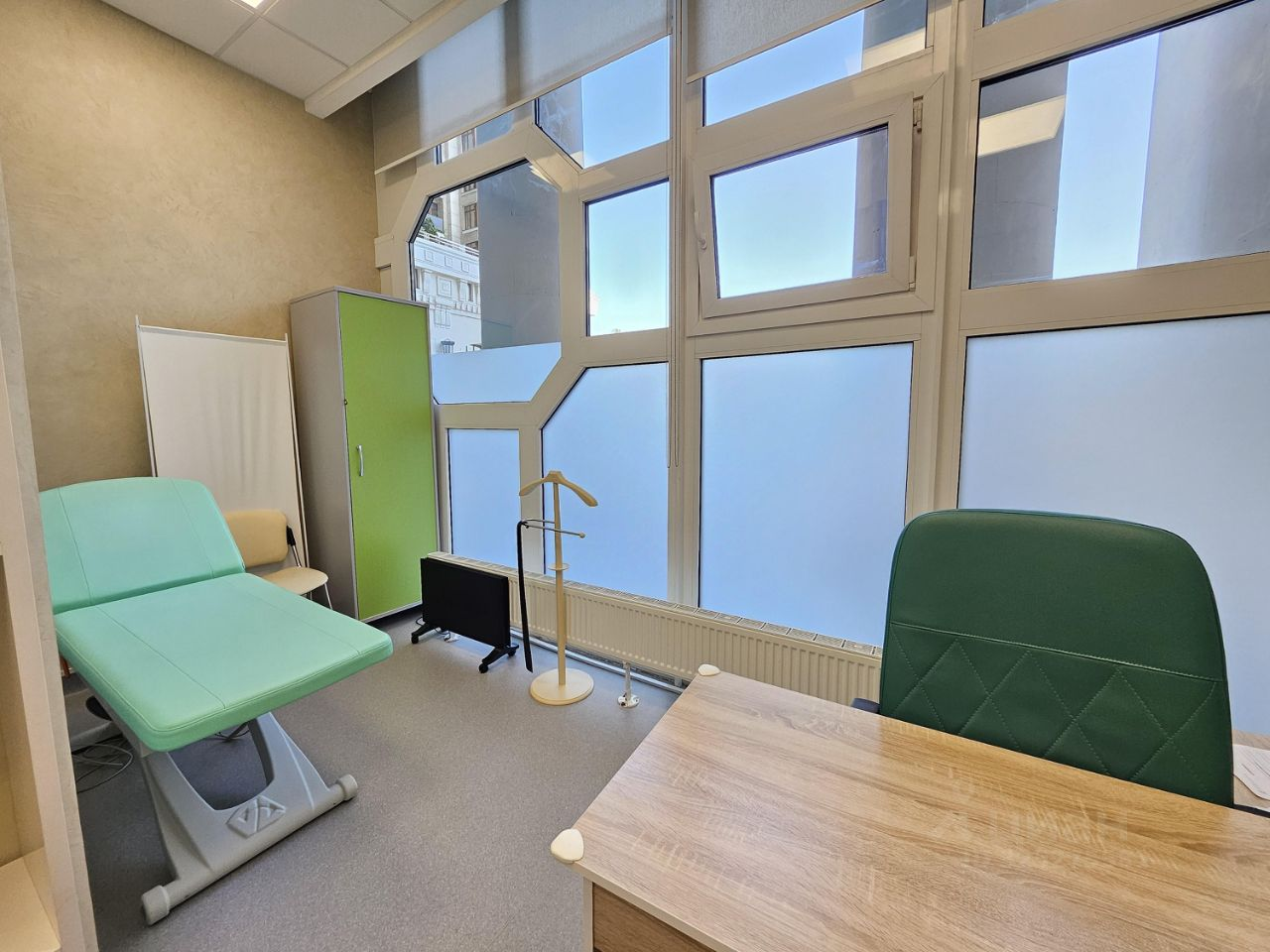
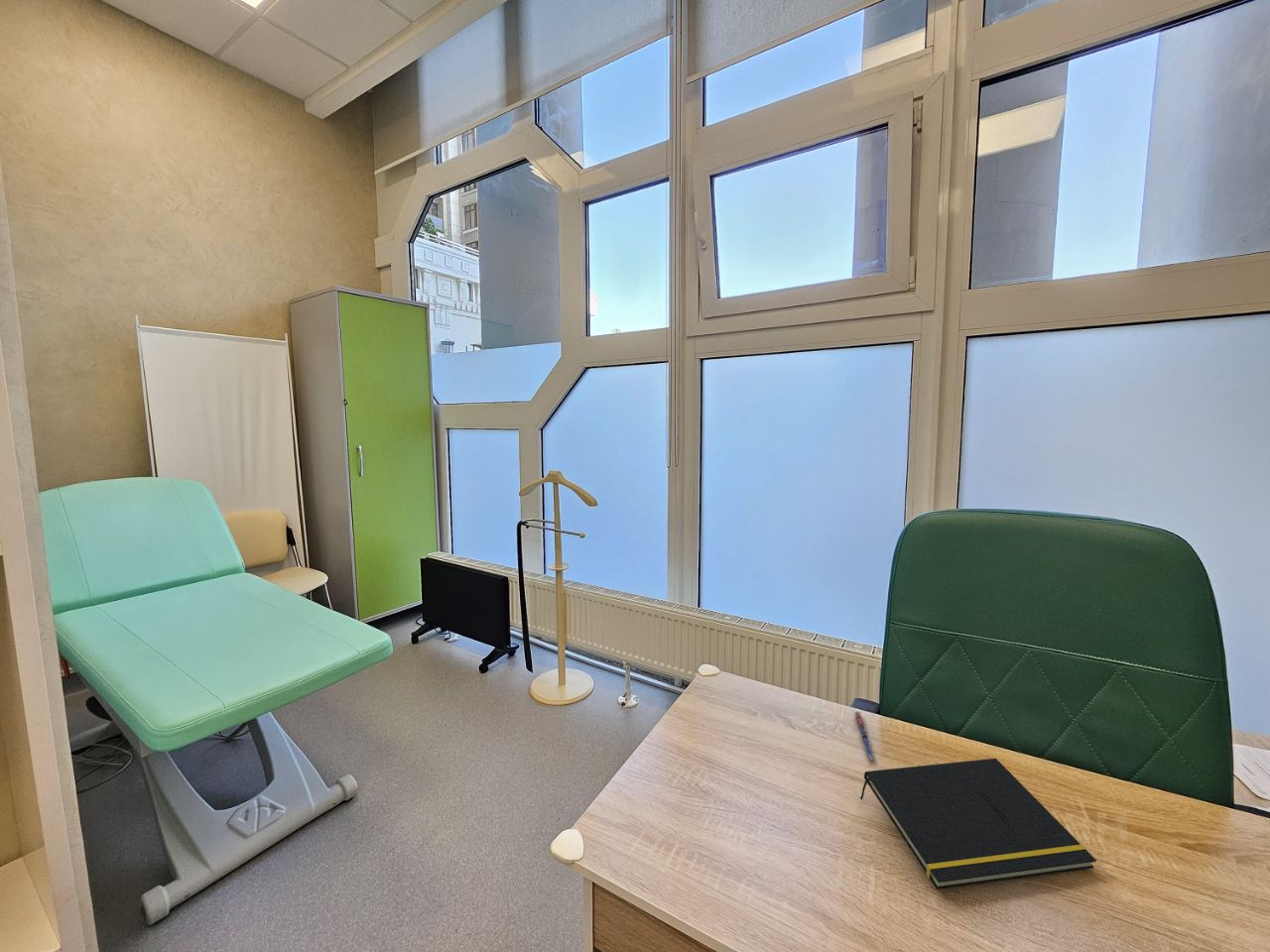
+ notepad [859,758,1097,891]
+ pen [853,710,876,762]
